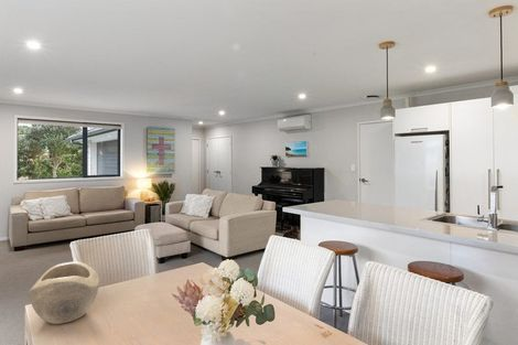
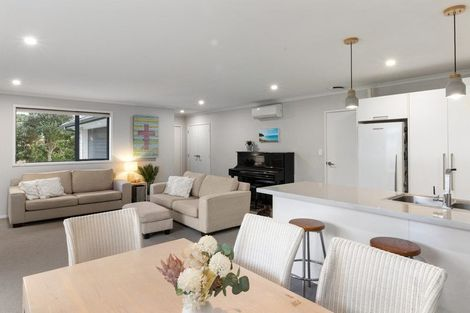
- decorative bowl [28,260,100,325]
